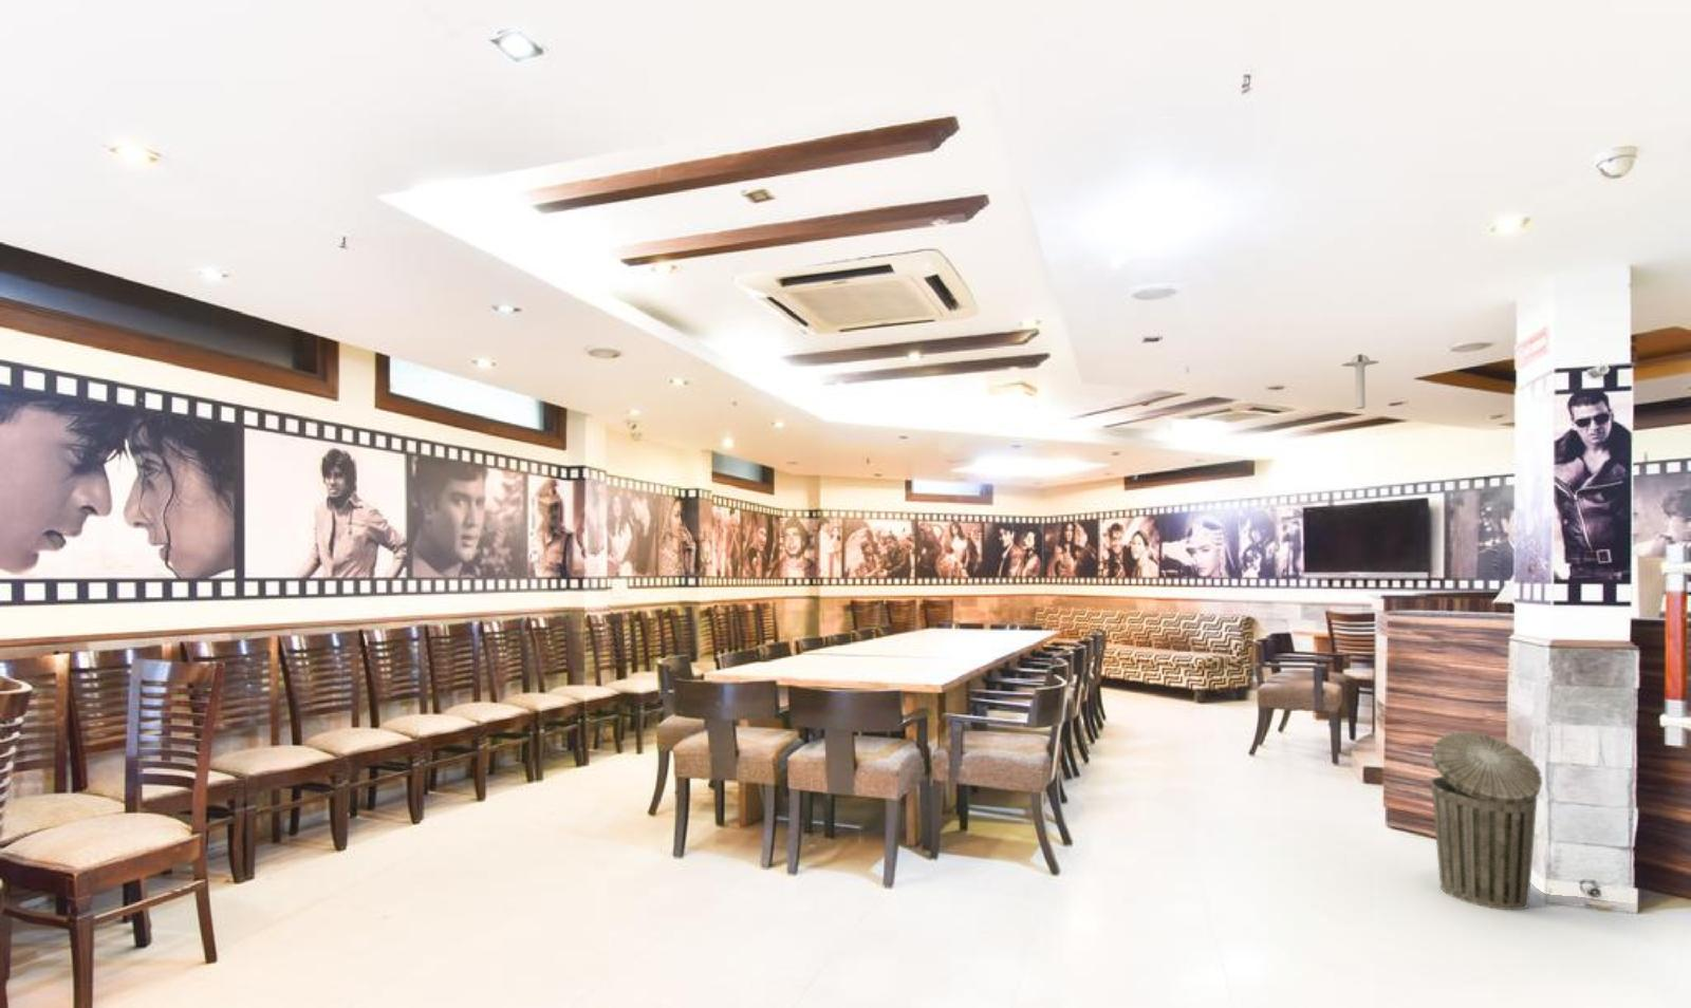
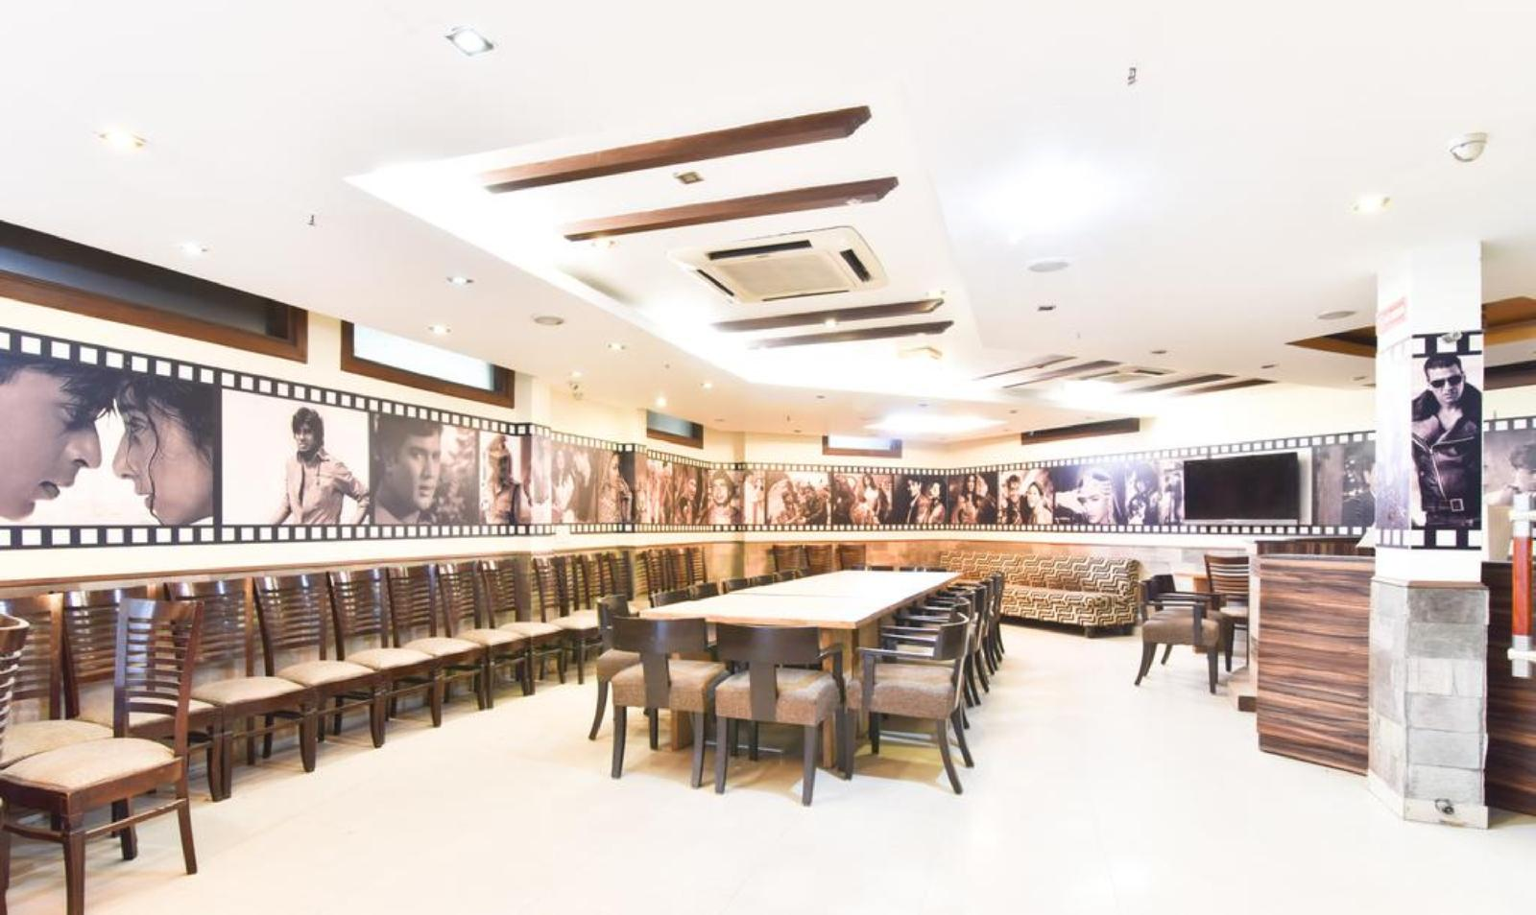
- trash can [1429,730,1543,911]
- ceiling light [1341,353,1380,410]
